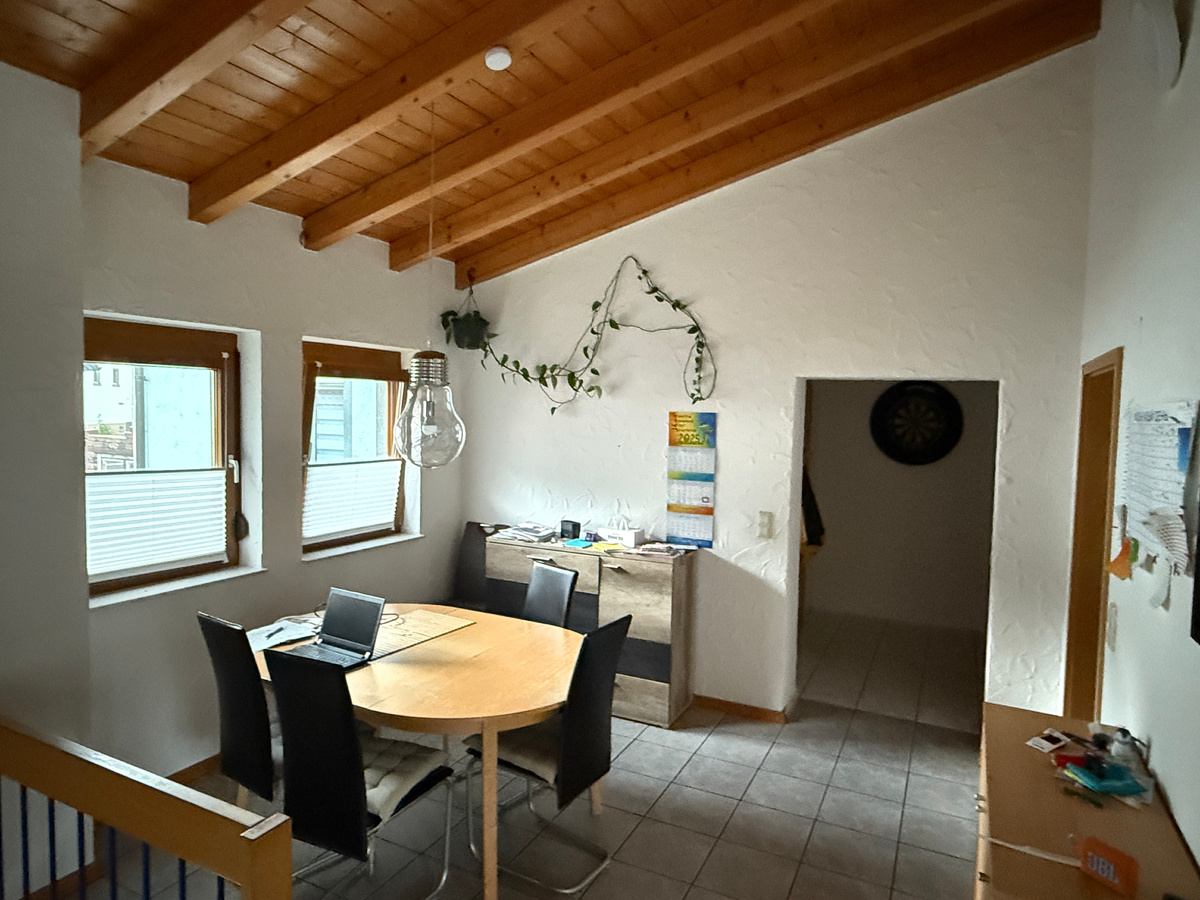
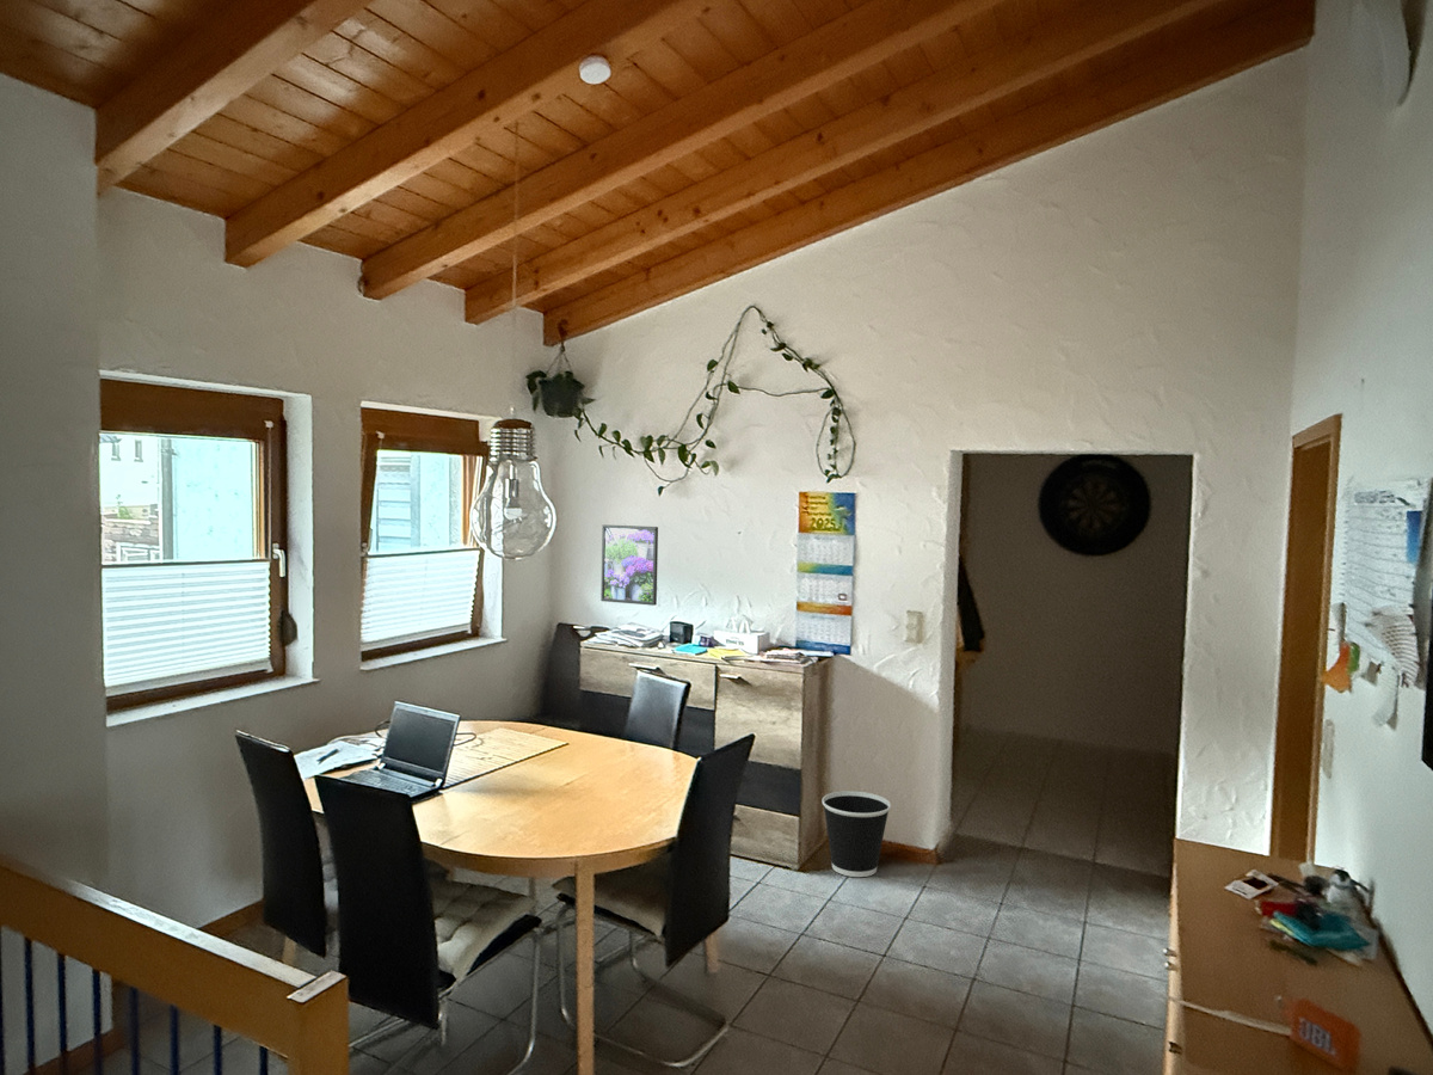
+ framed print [599,524,659,607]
+ wastebasket [822,790,892,878]
